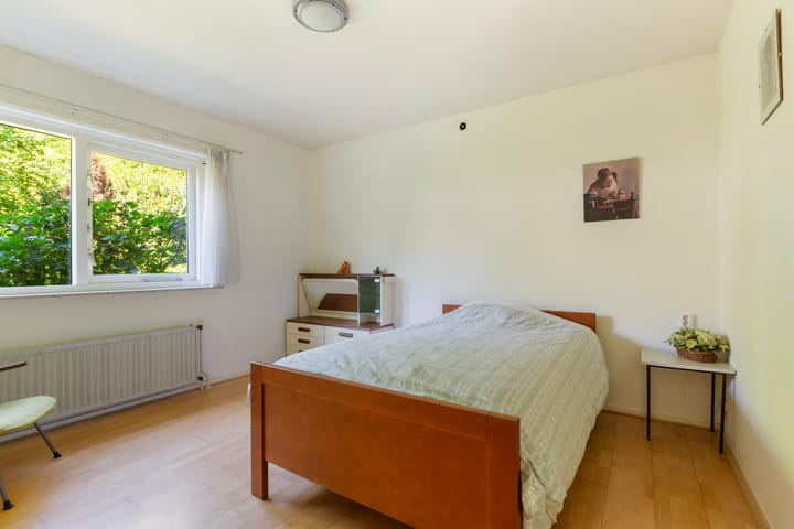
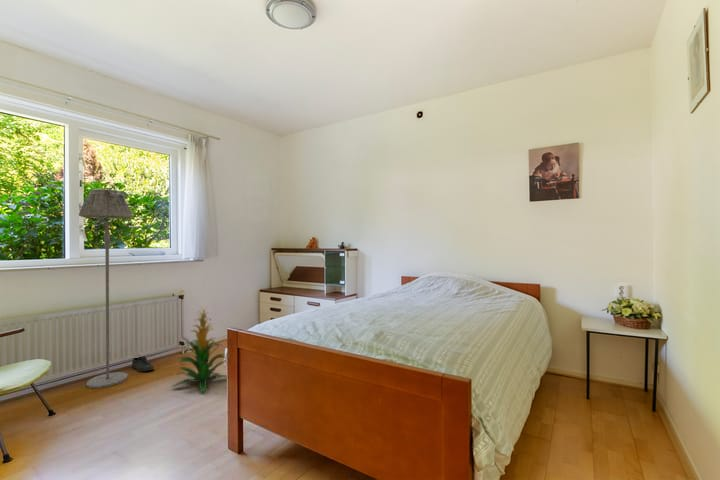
+ floor lamp [78,188,134,389]
+ shoe [131,355,155,373]
+ indoor plant [172,304,228,393]
